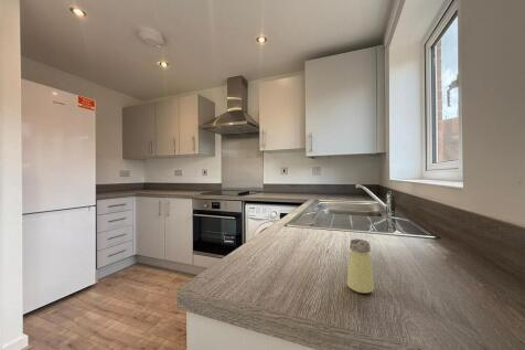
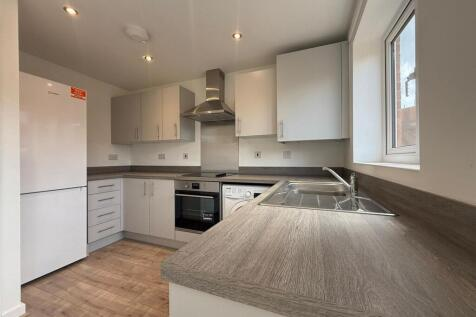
- saltshaker [346,238,375,295]
